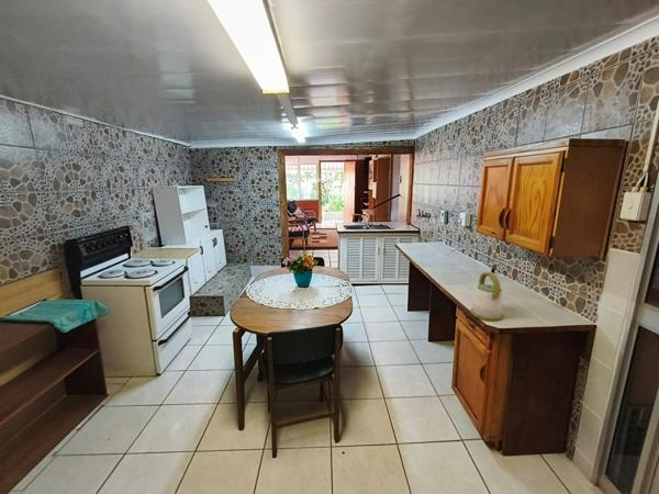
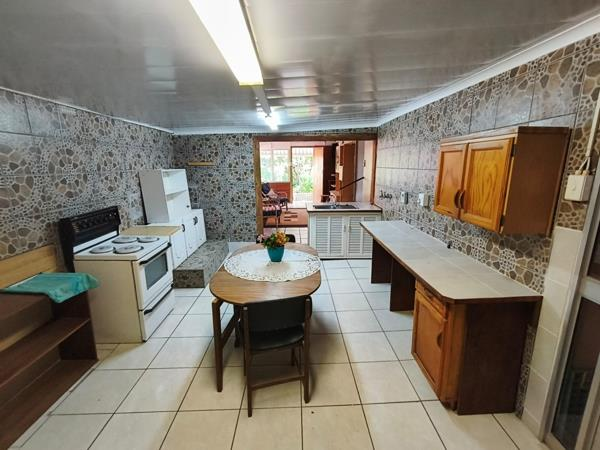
- kettle [469,271,504,322]
